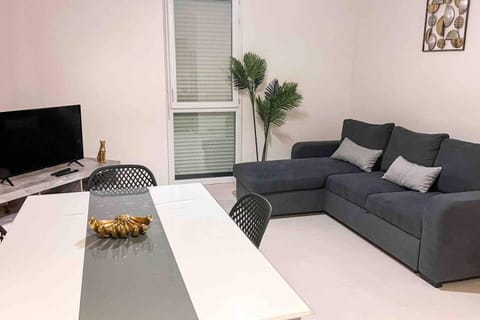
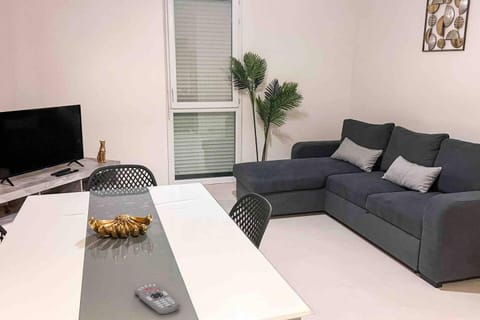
+ remote control [133,282,180,316]
